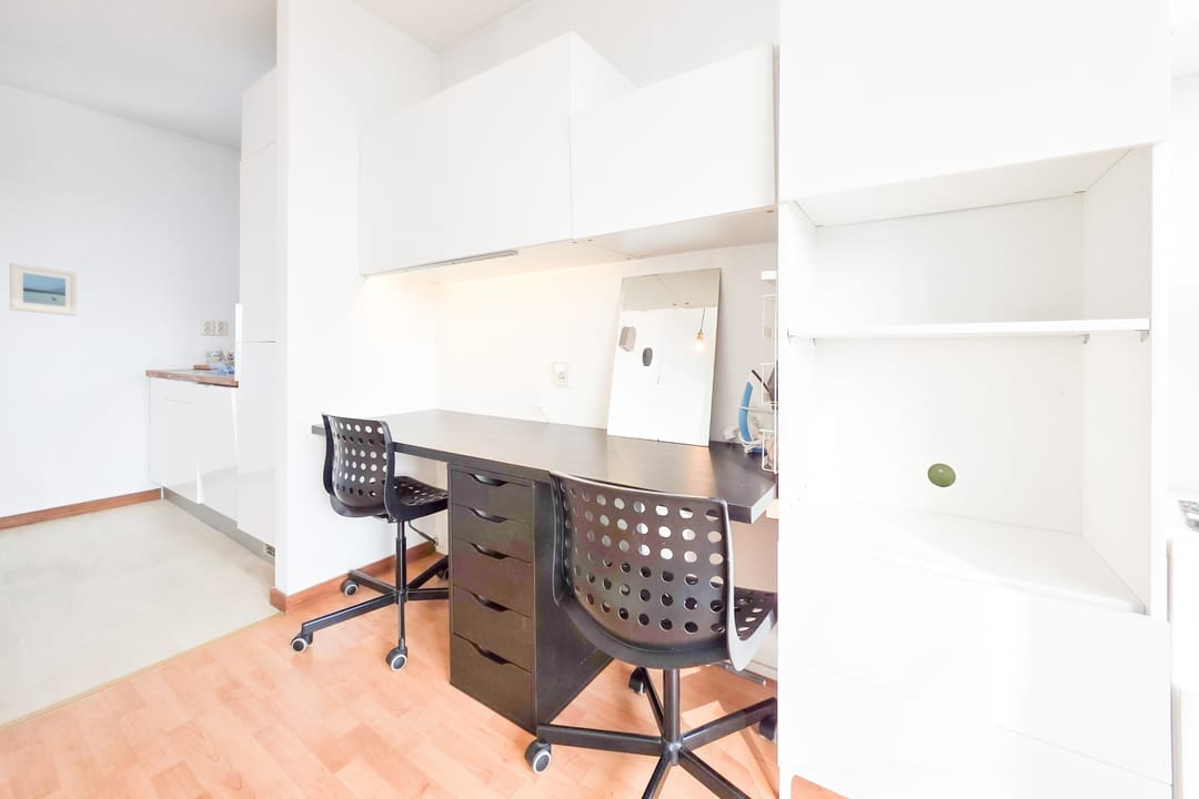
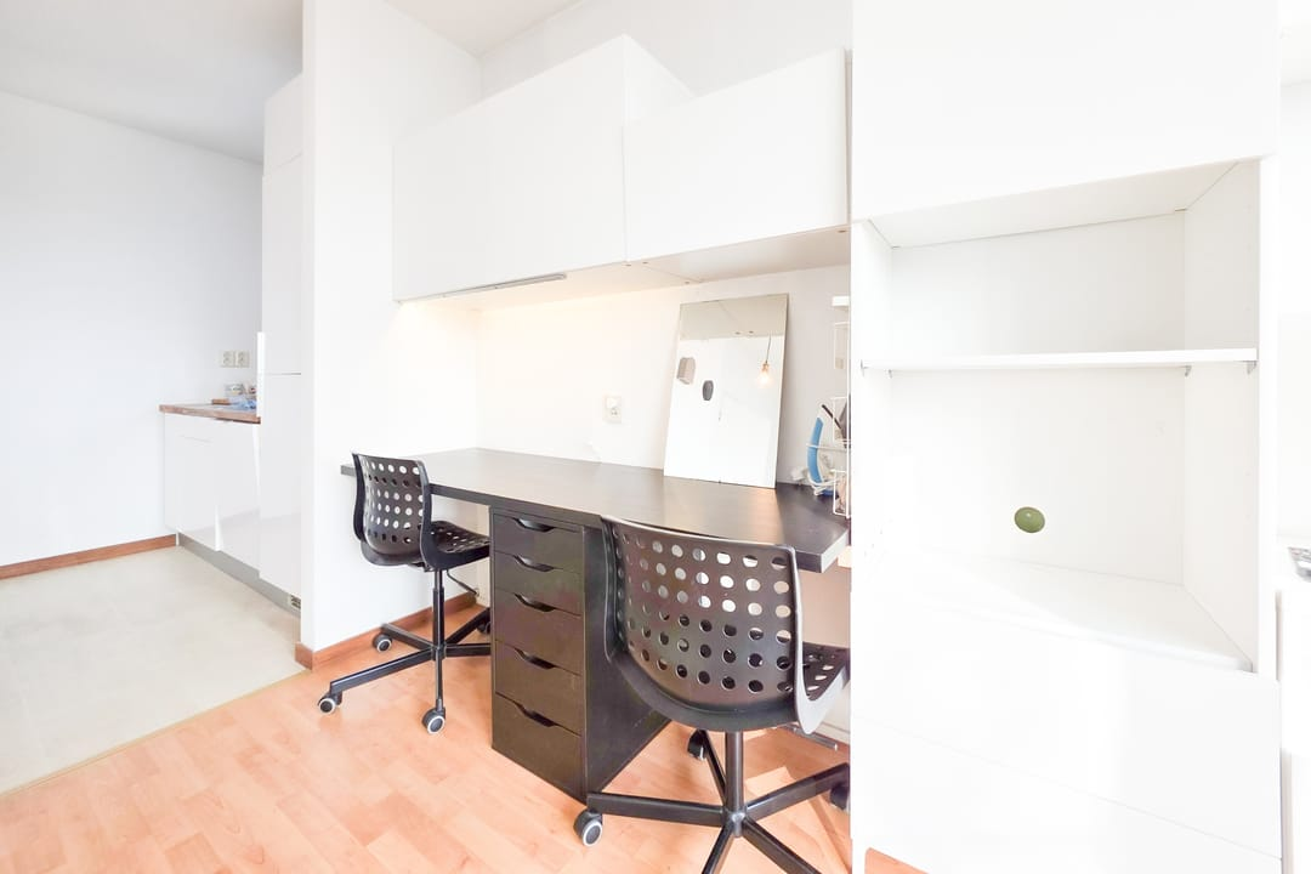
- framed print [9,262,78,317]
